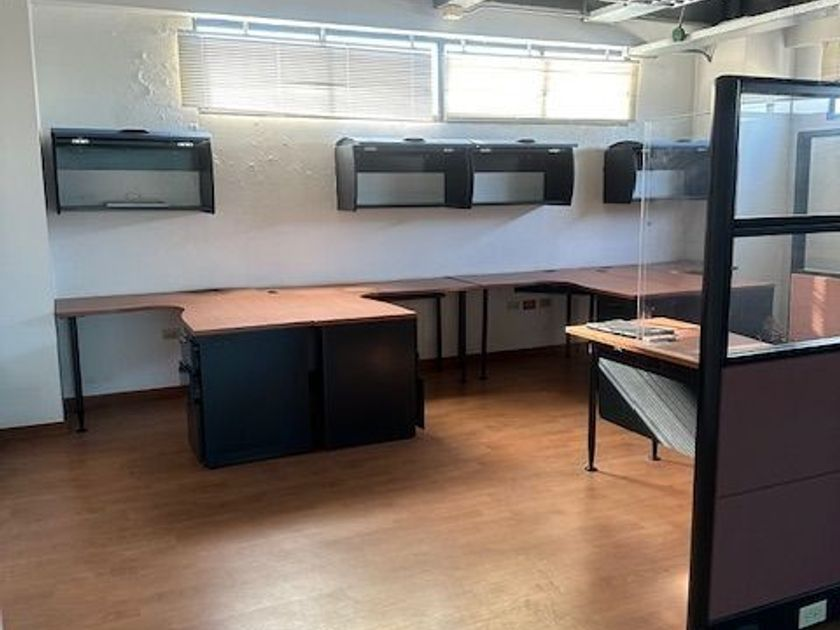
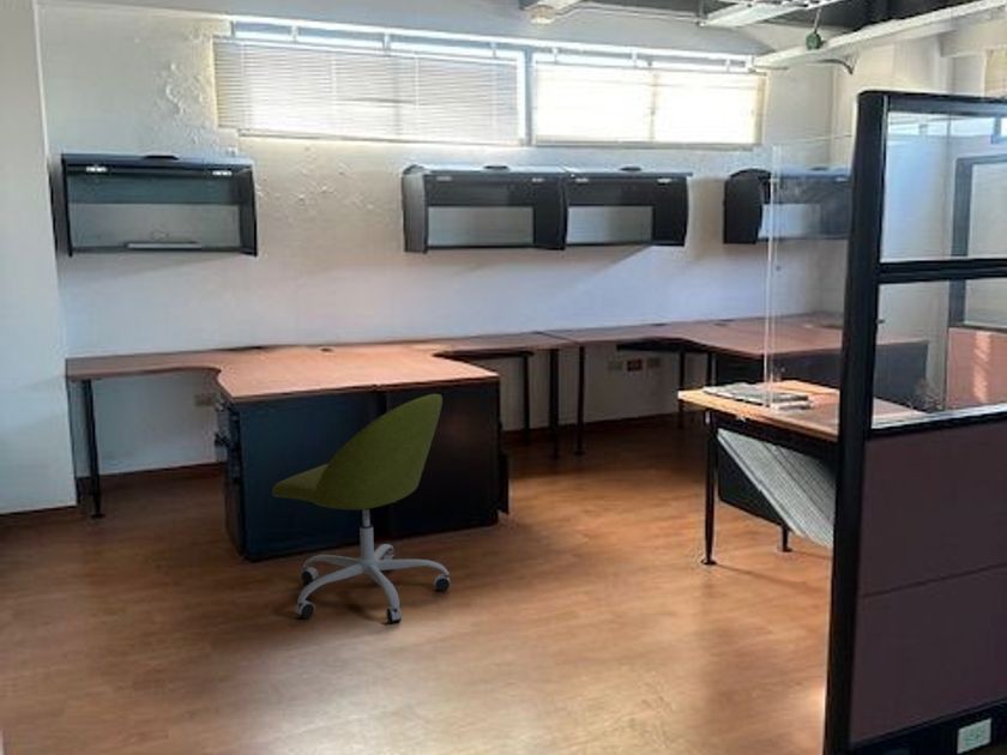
+ office chair [271,393,452,624]
